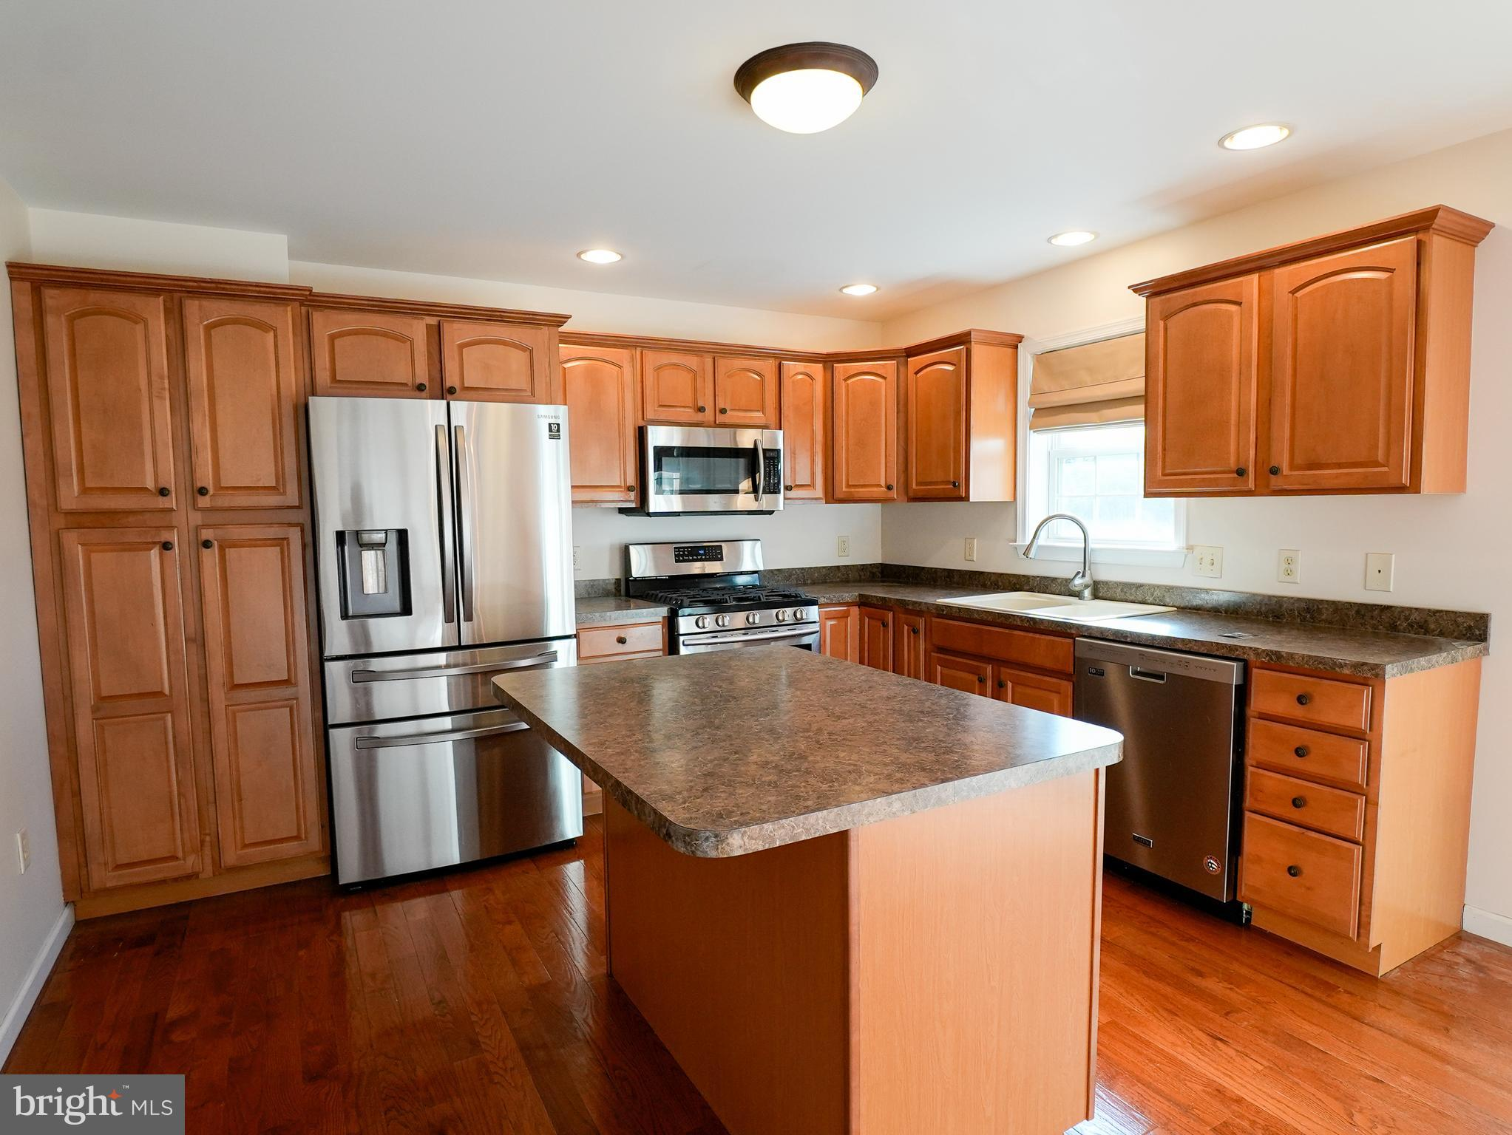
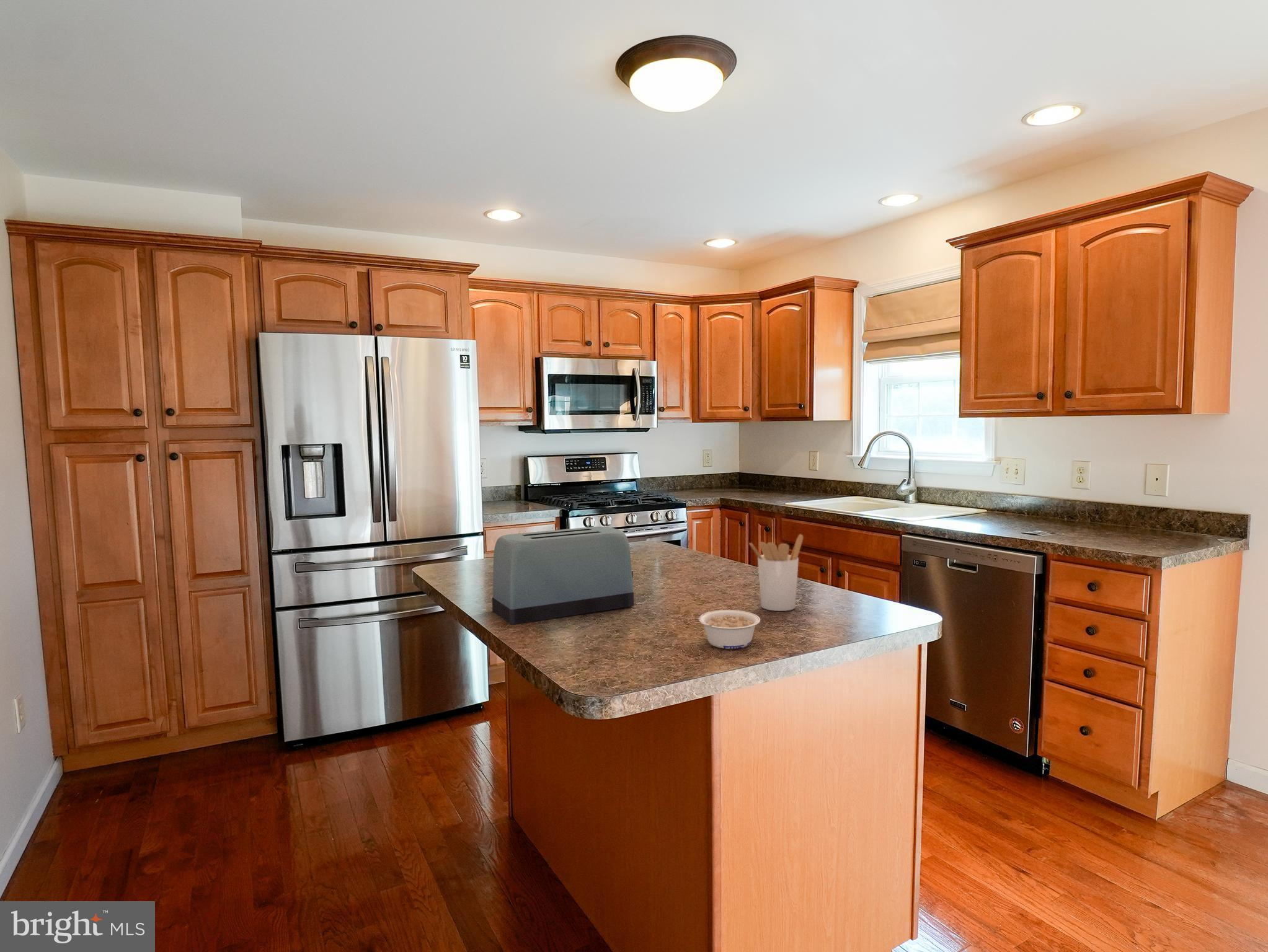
+ utensil holder [748,534,804,612]
+ toaster [492,526,635,625]
+ legume [698,609,761,650]
